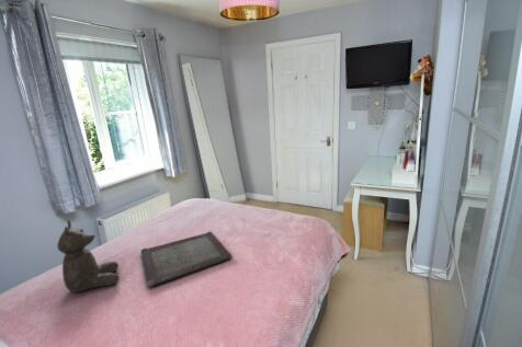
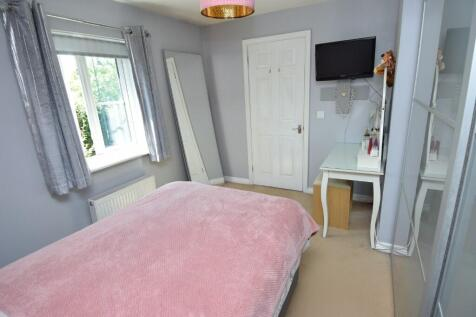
- teddy bear [56,219,121,293]
- serving tray [139,231,232,288]
